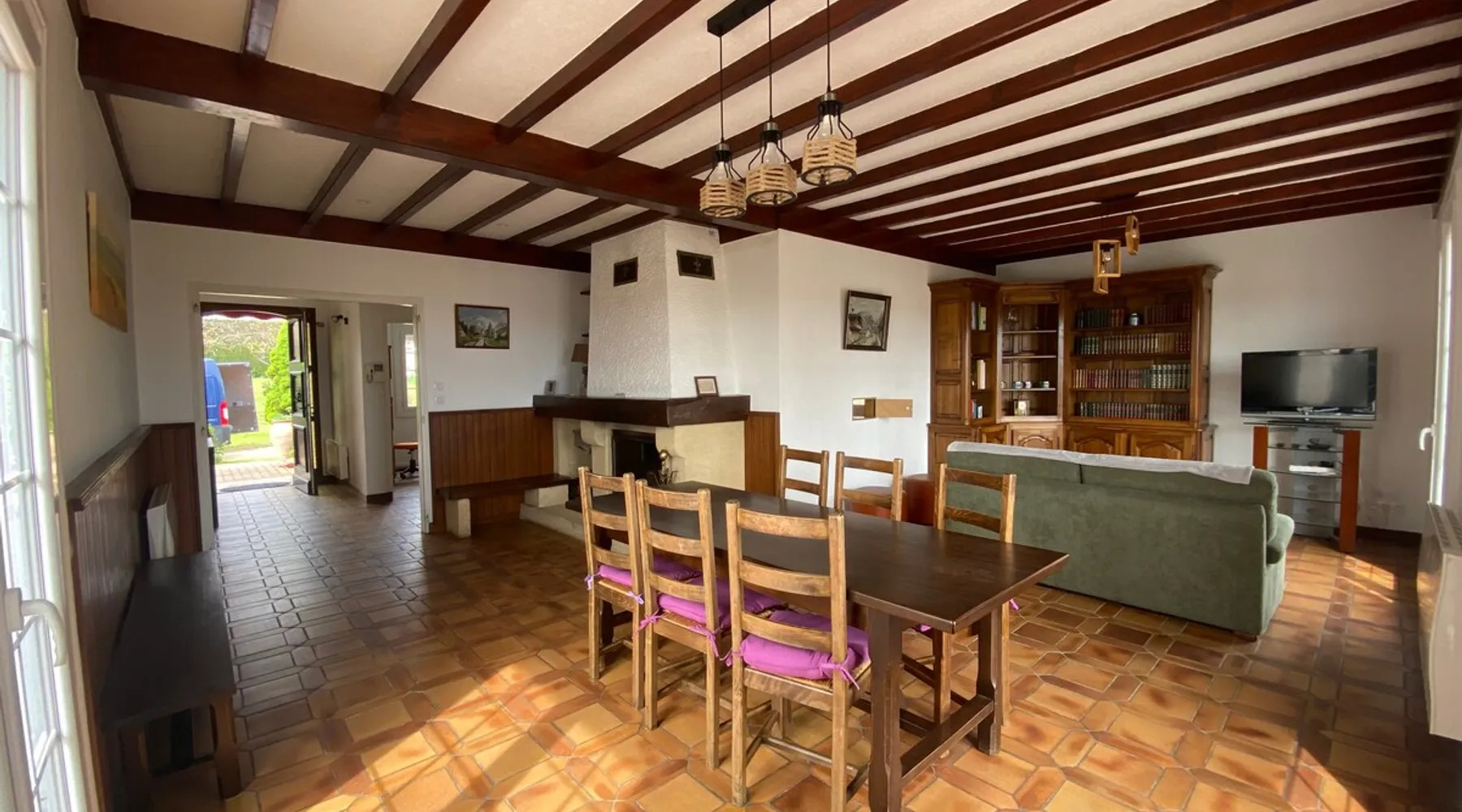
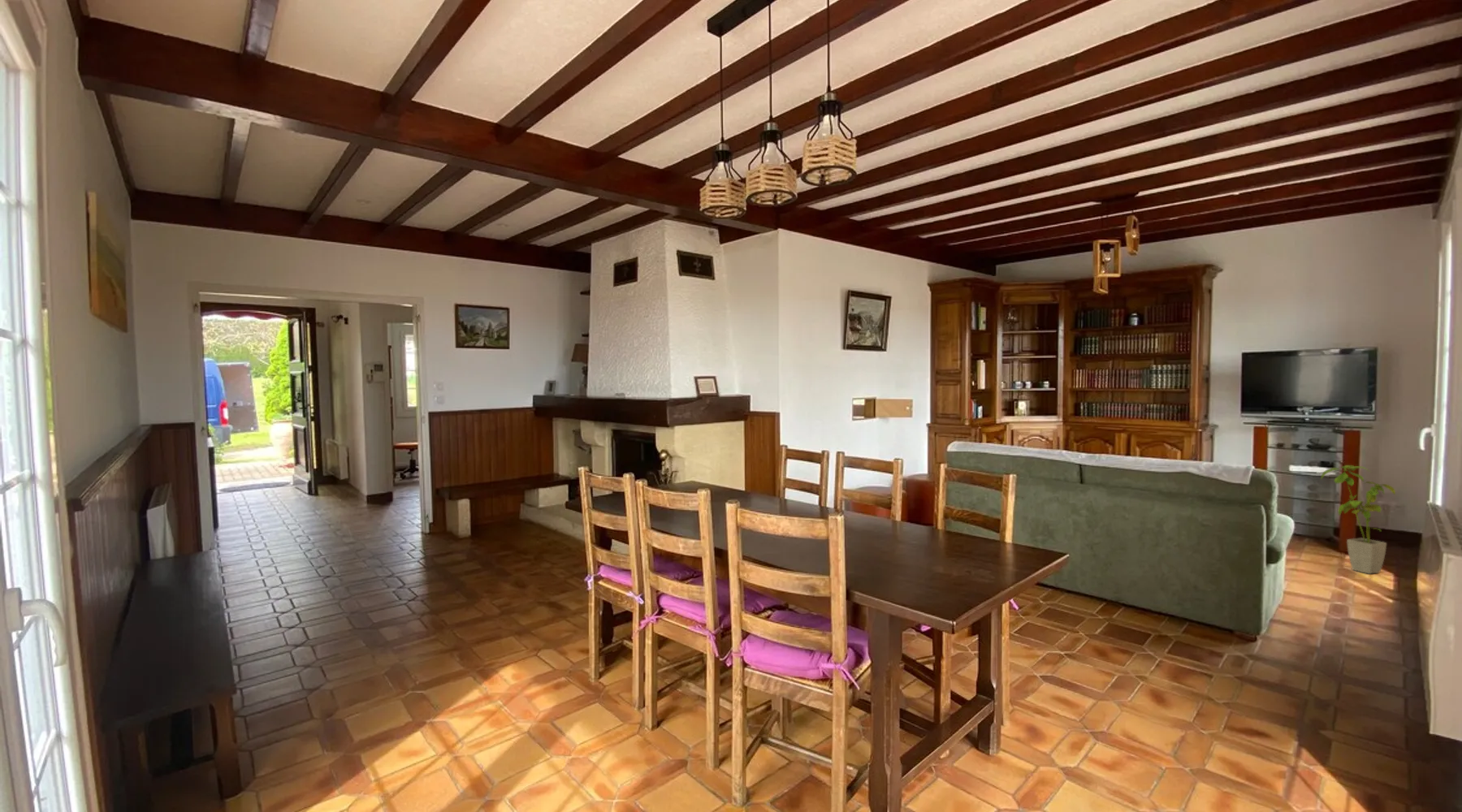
+ house plant [1320,464,1396,575]
